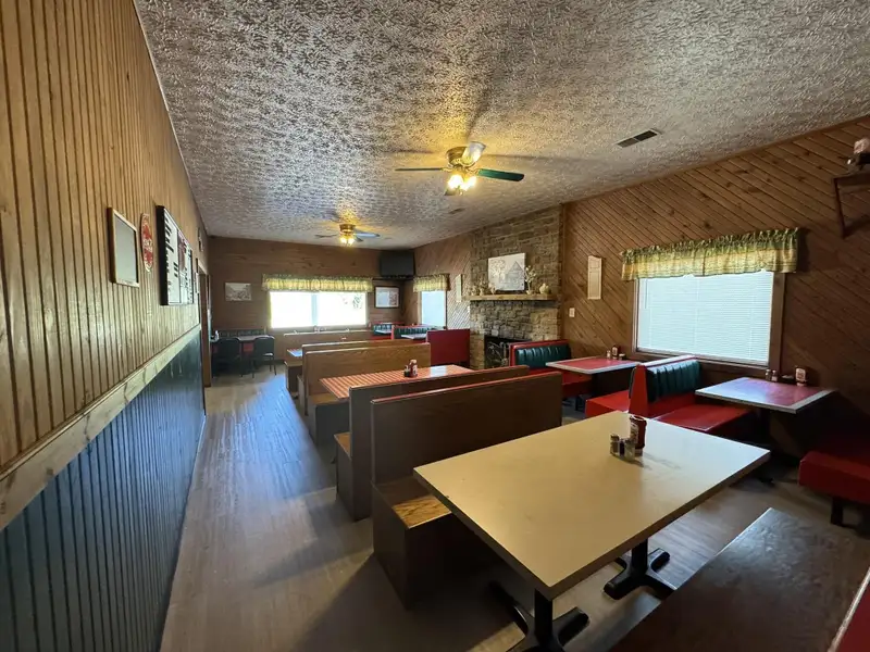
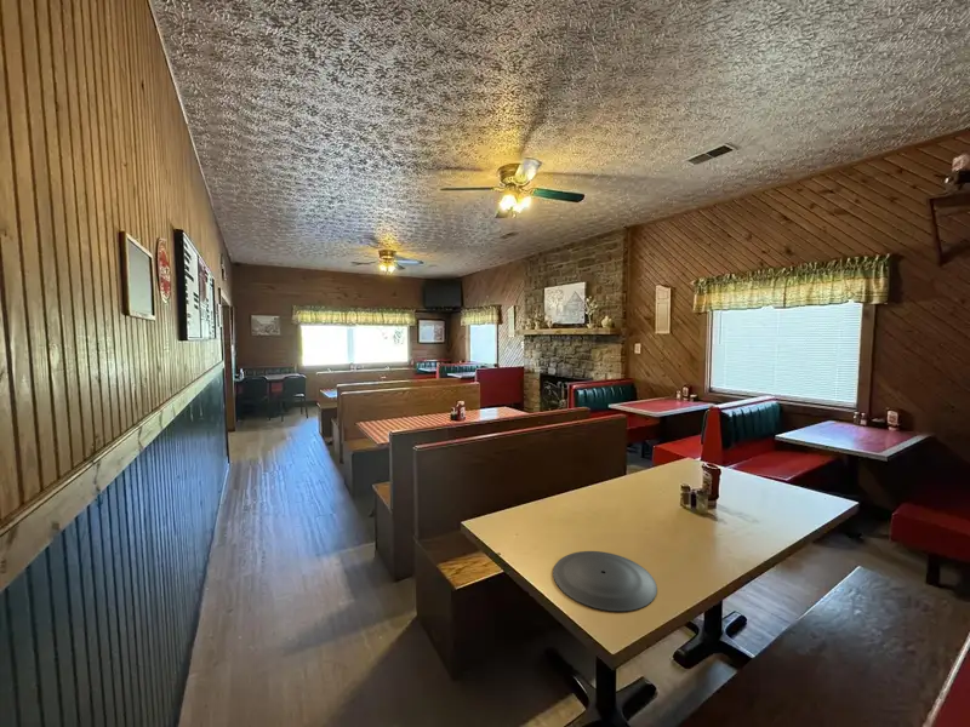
+ plate [552,550,658,612]
